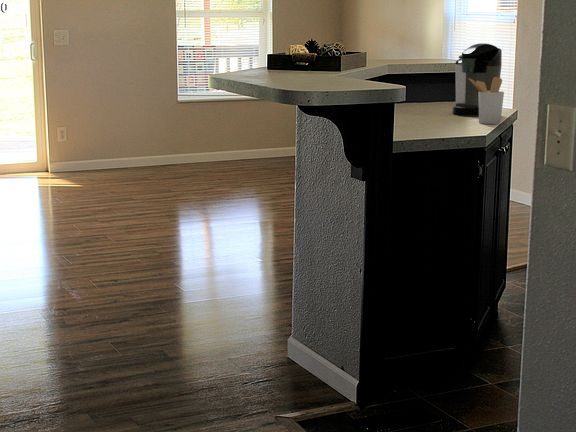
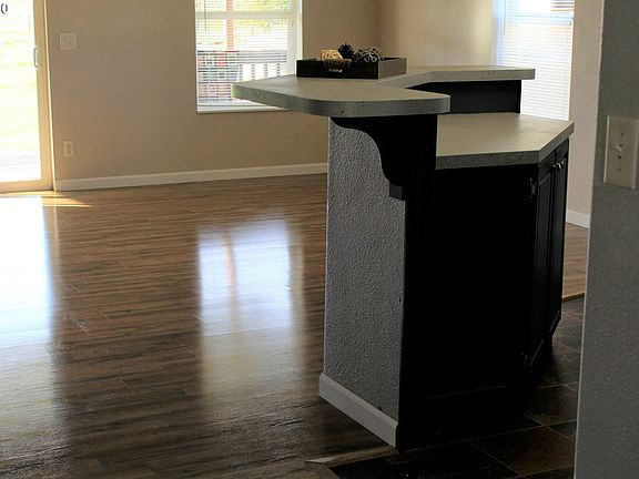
- utensil holder [468,77,505,125]
- coffee maker [451,42,503,116]
